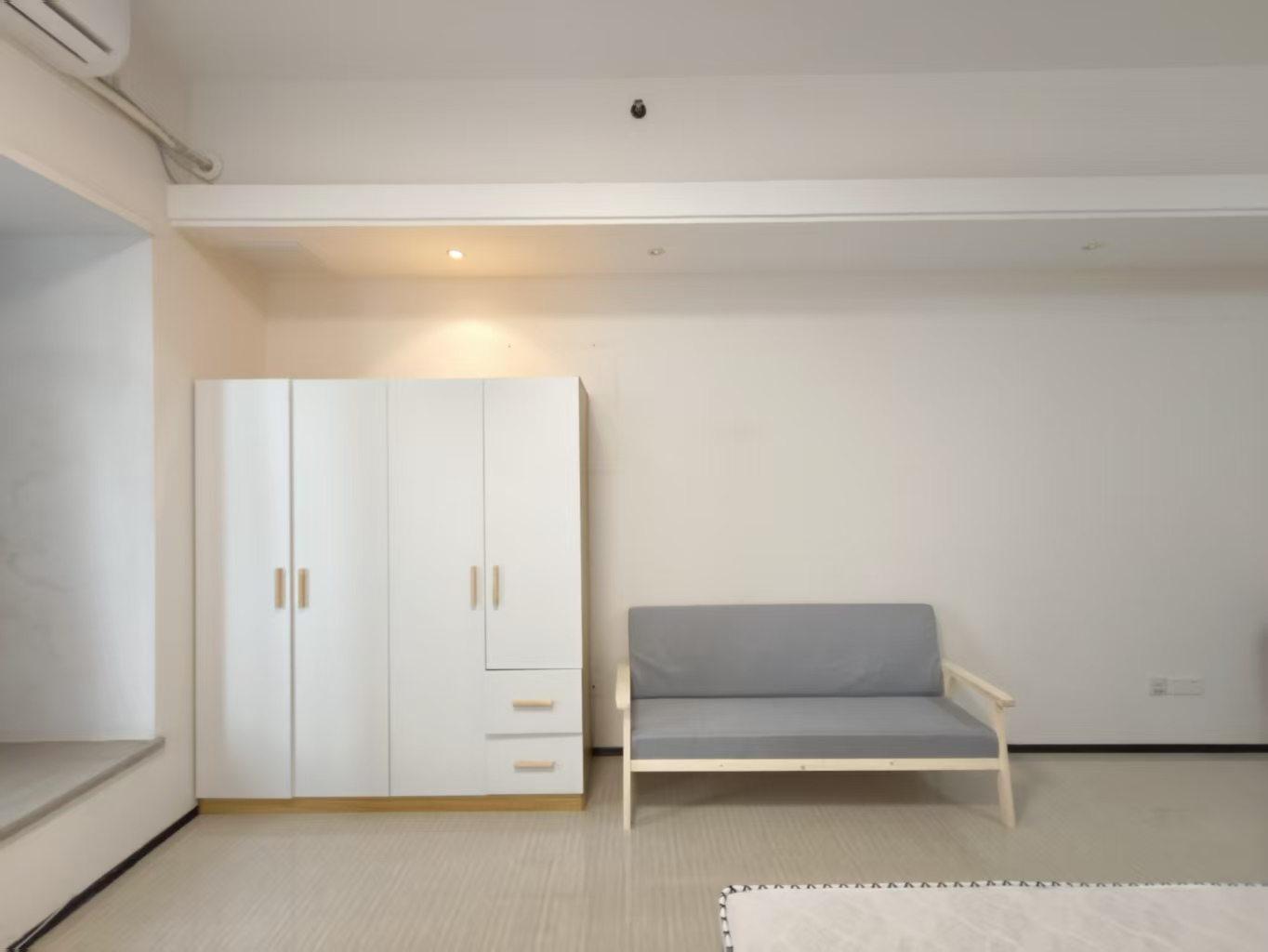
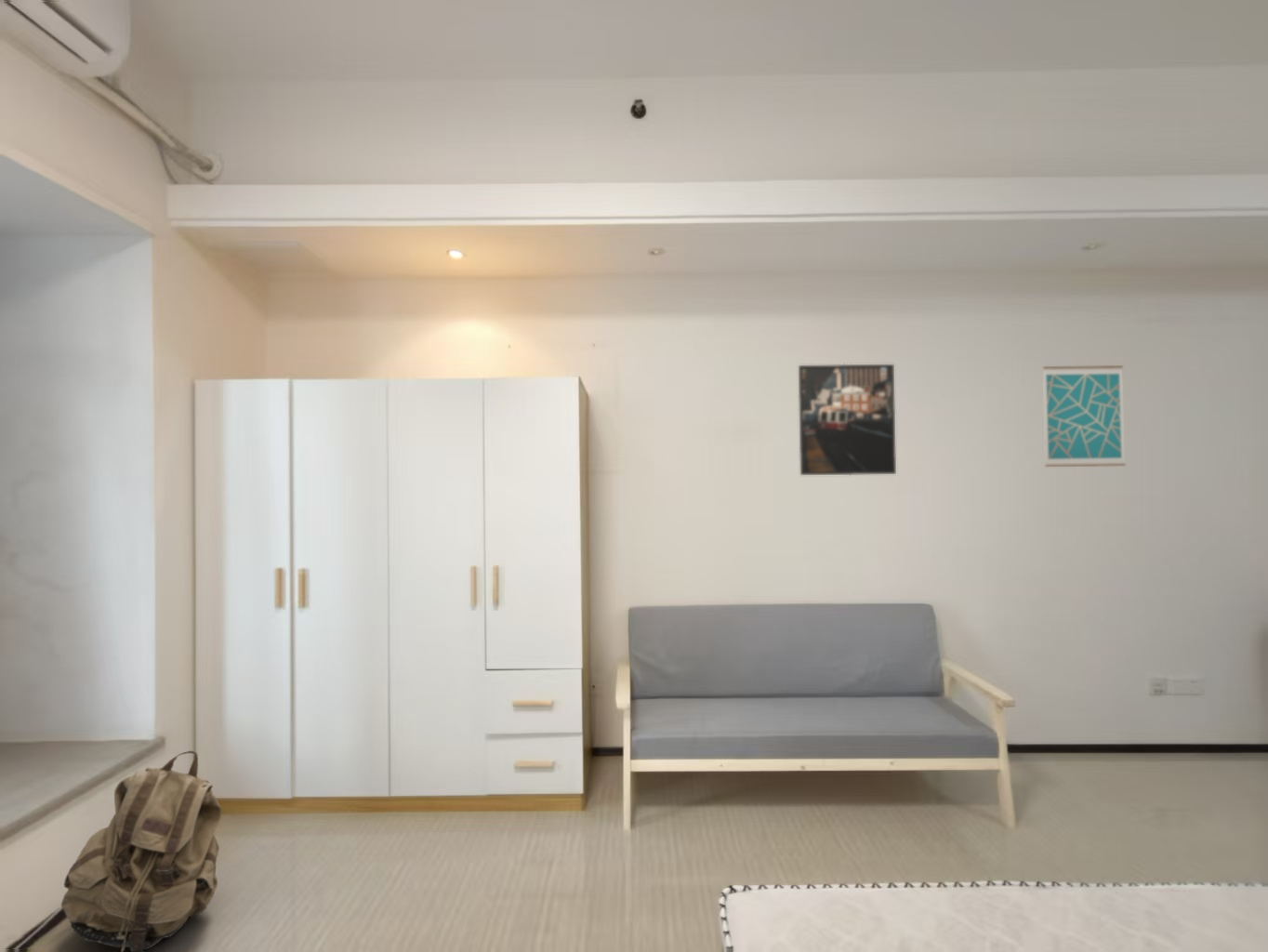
+ backpack [60,750,222,952]
+ wall art [1041,364,1127,468]
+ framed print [798,364,897,476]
